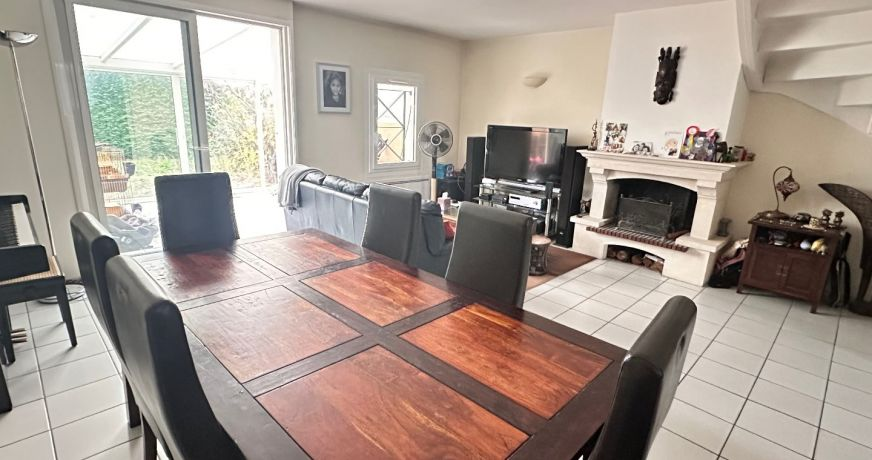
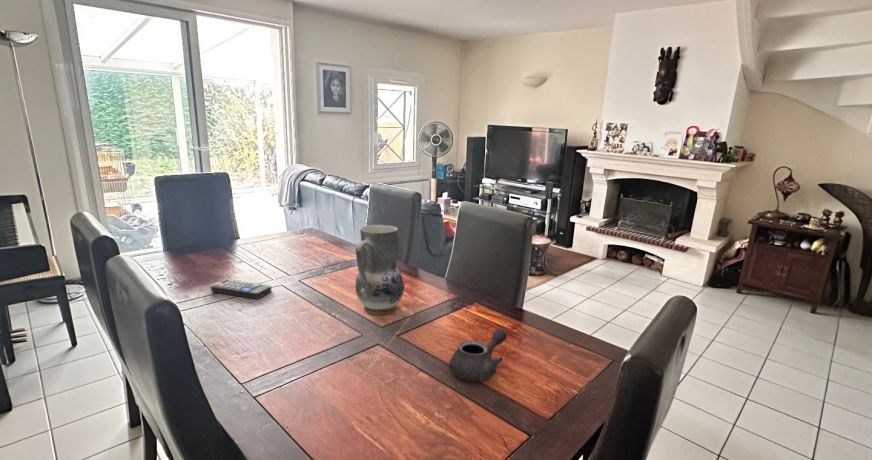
+ teapot [449,327,508,382]
+ vase [354,224,405,315]
+ remote control [210,278,272,300]
